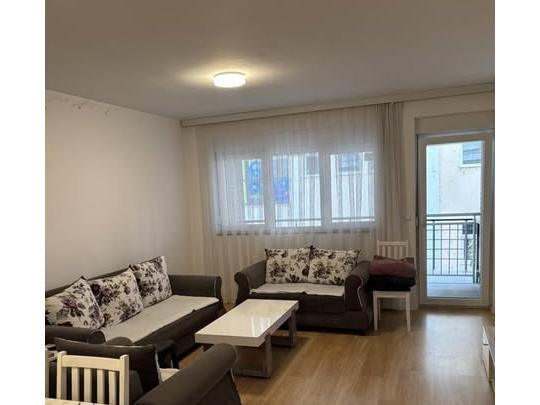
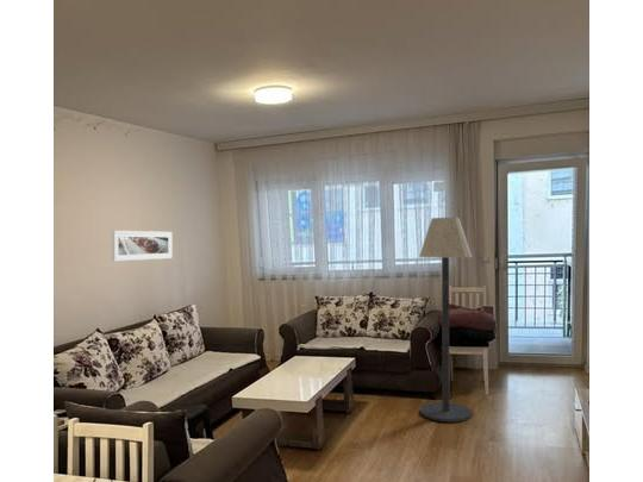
+ floor lamp [418,217,474,424]
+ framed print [111,230,174,262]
